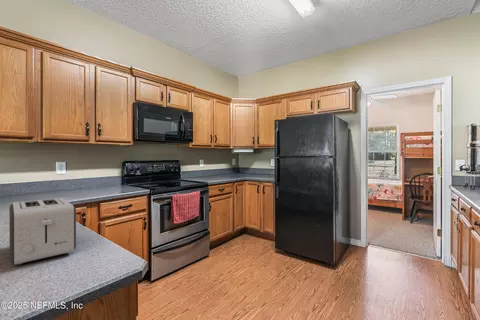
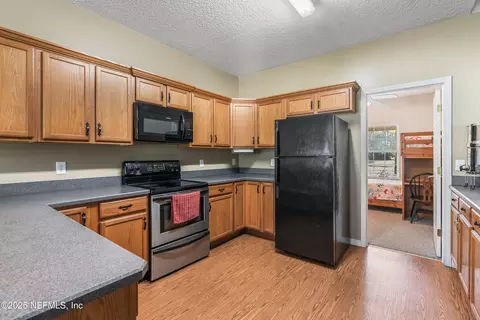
- toaster [8,197,77,266]
